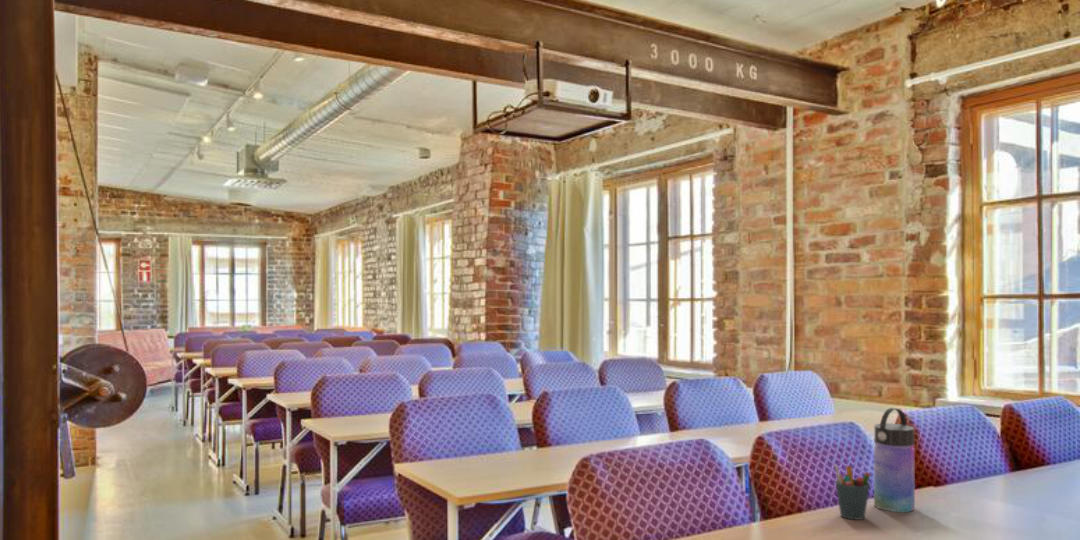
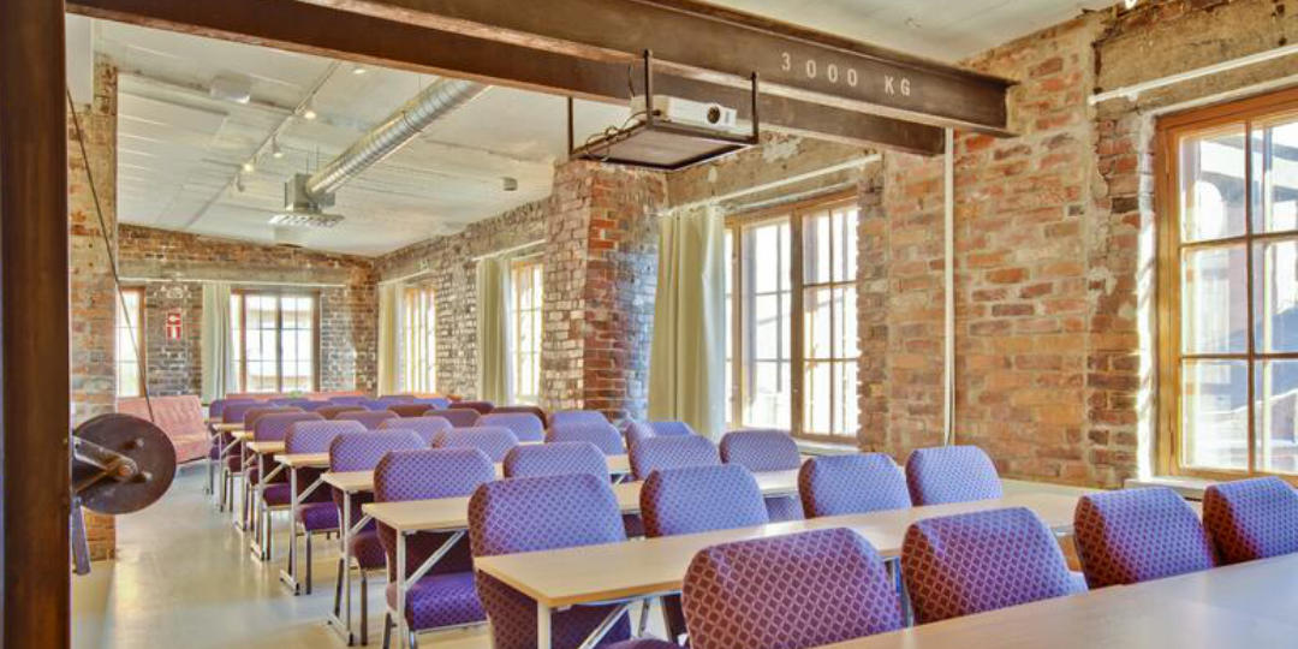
- water bottle [873,407,916,513]
- pen holder [833,463,872,521]
